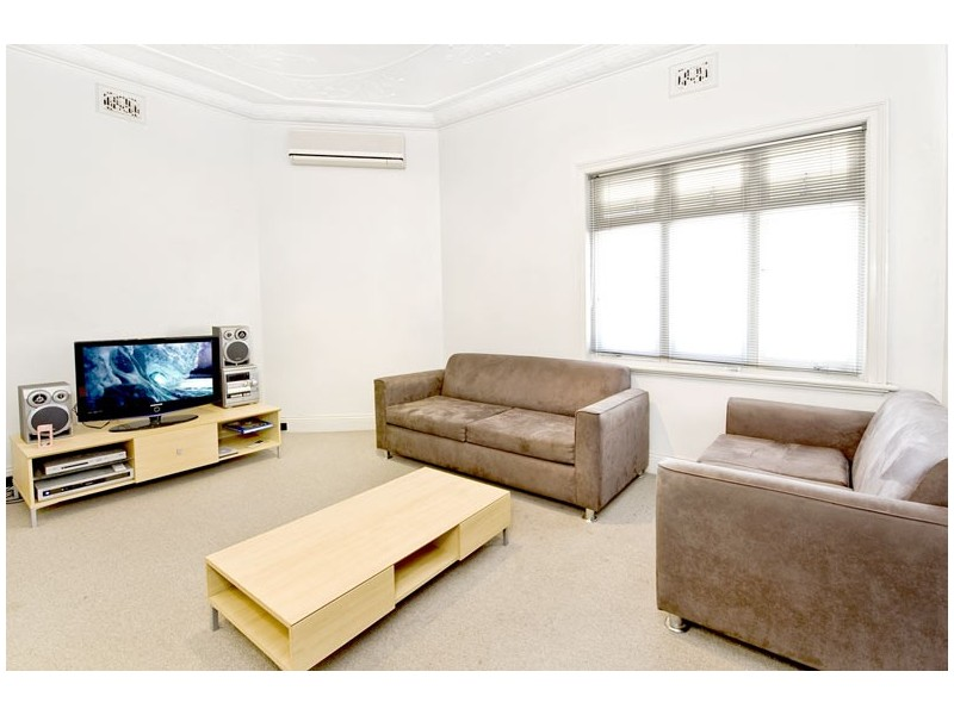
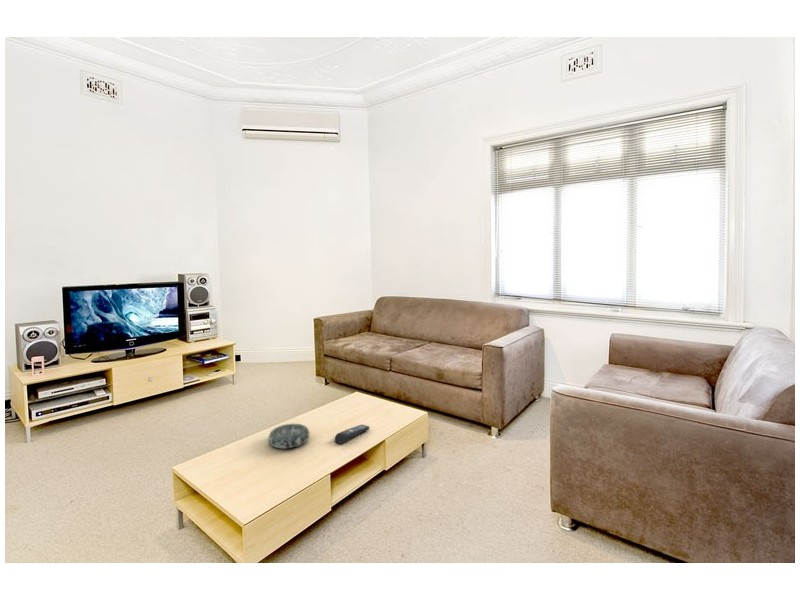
+ decorative bowl [268,423,310,450]
+ remote control [334,424,370,445]
